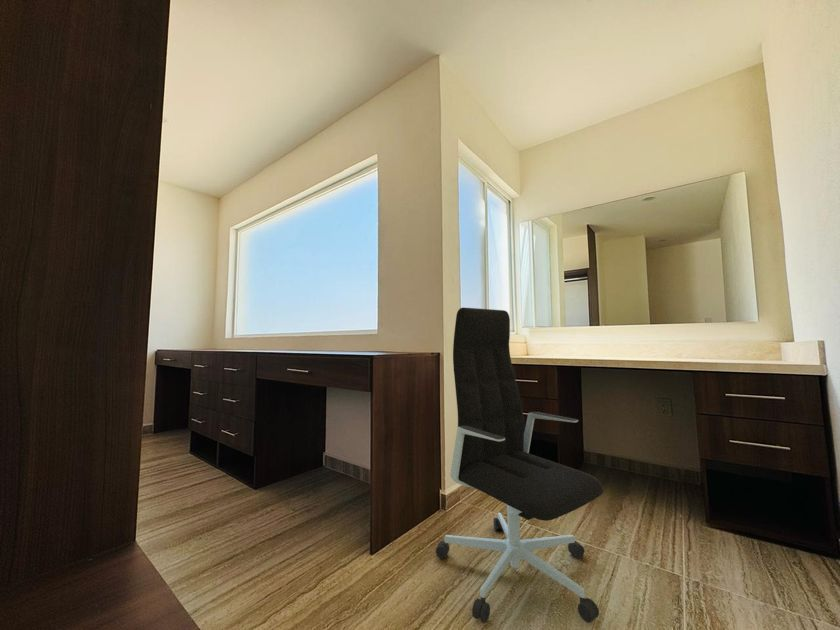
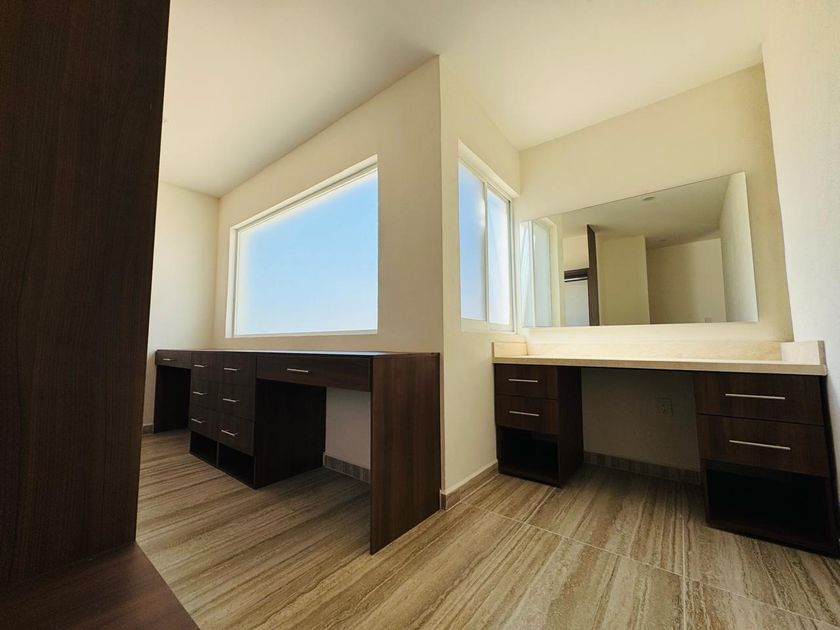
- office chair [435,307,604,624]
